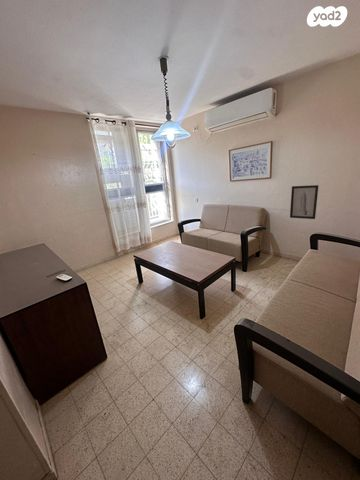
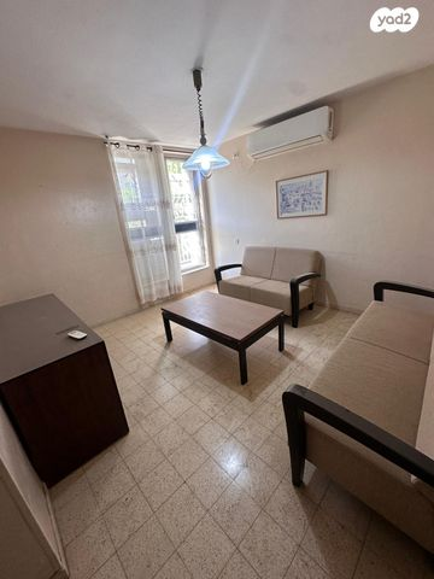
- wall art [289,184,319,220]
